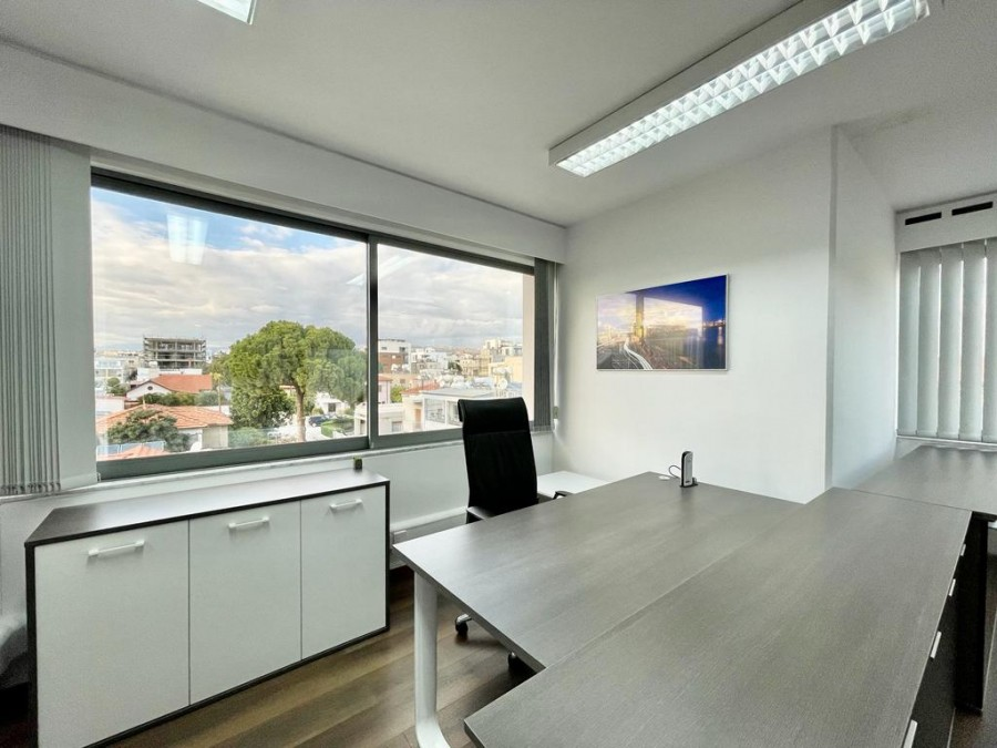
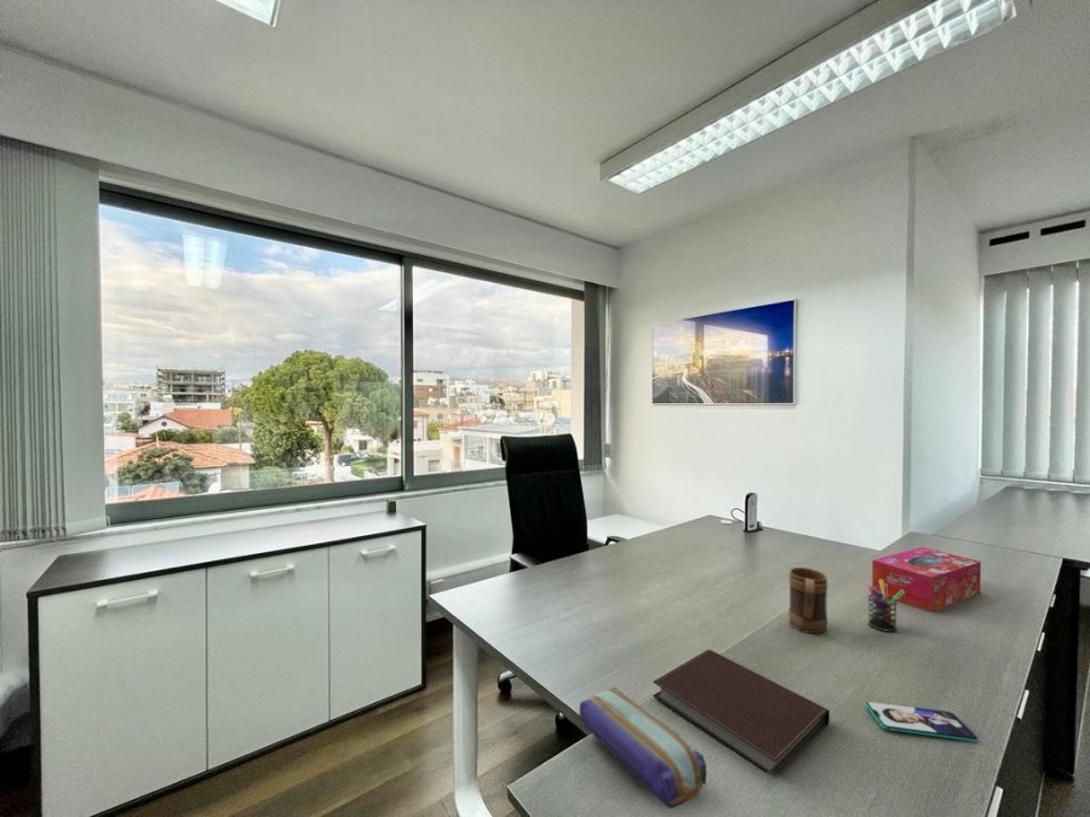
+ mug [787,566,828,634]
+ tissue box [871,546,982,612]
+ pen holder [867,580,905,633]
+ pencil case [579,686,707,810]
+ notebook [652,649,831,776]
+ smartphone [865,701,979,743]
